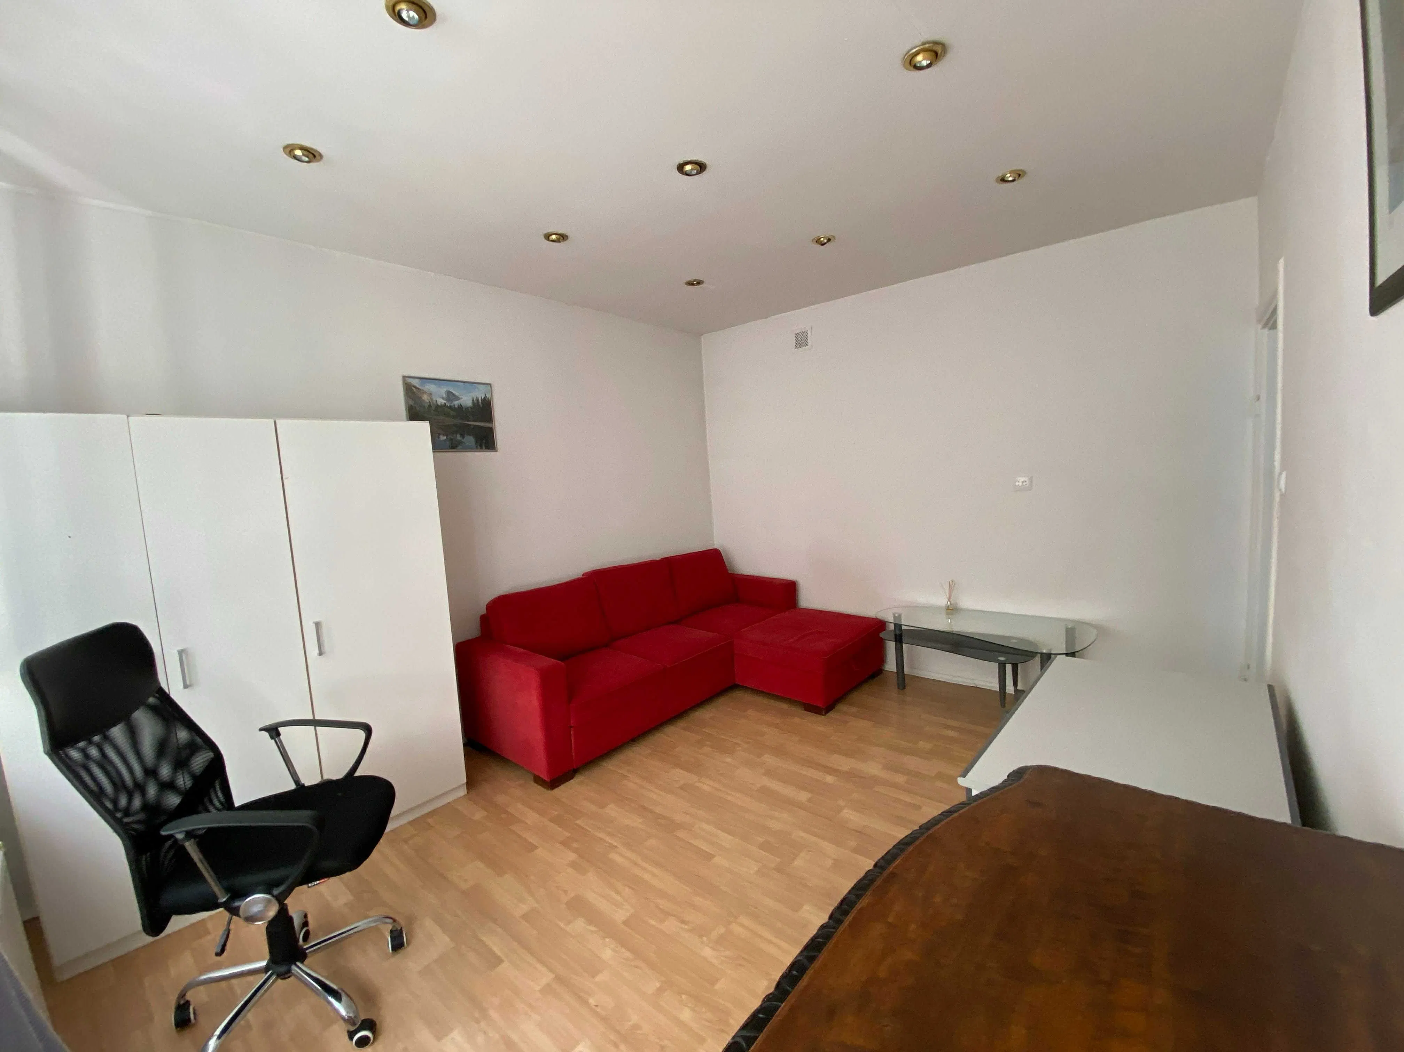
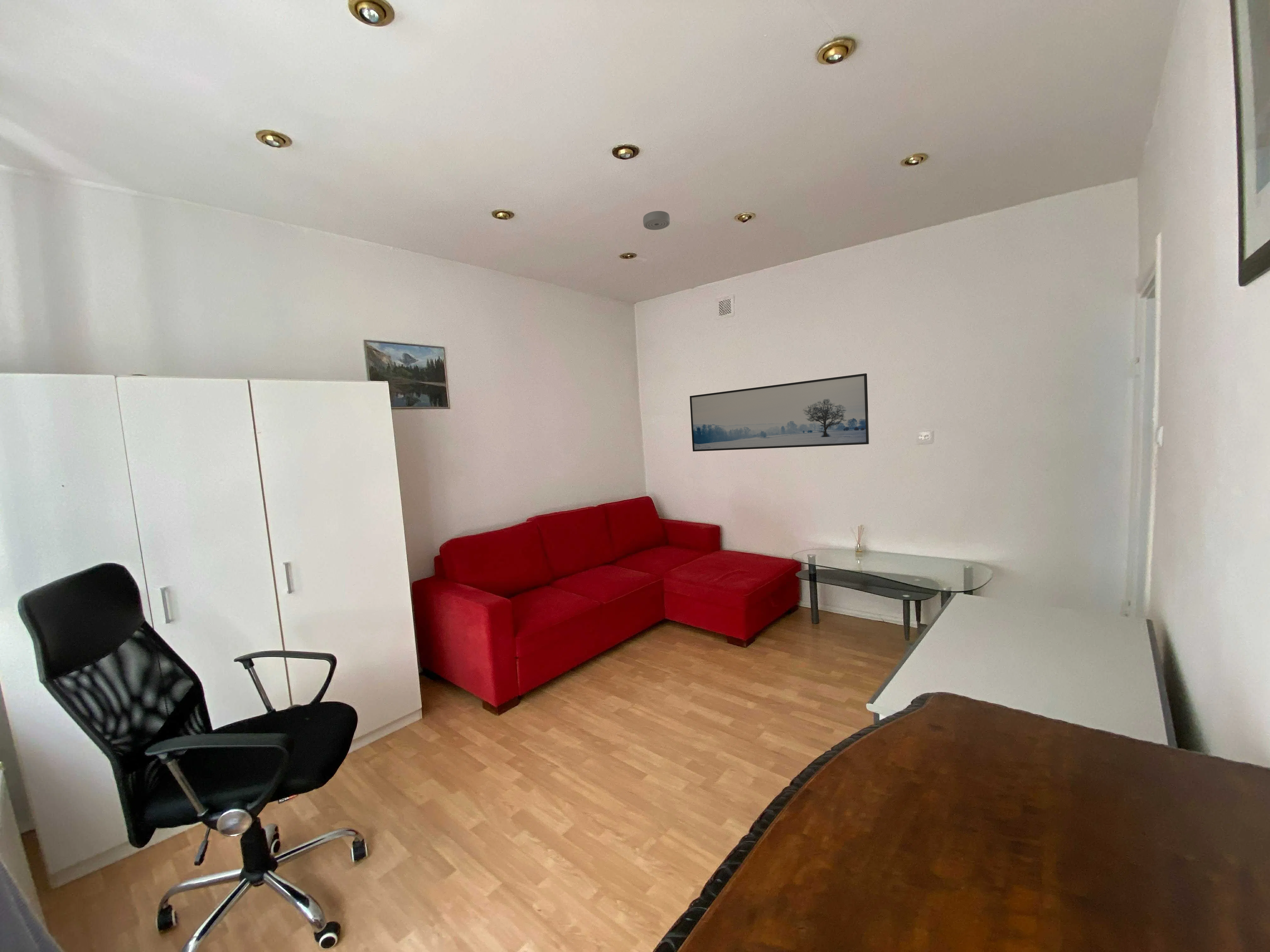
+ smoke detector [643,211,670,230]
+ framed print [689,373,869,452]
